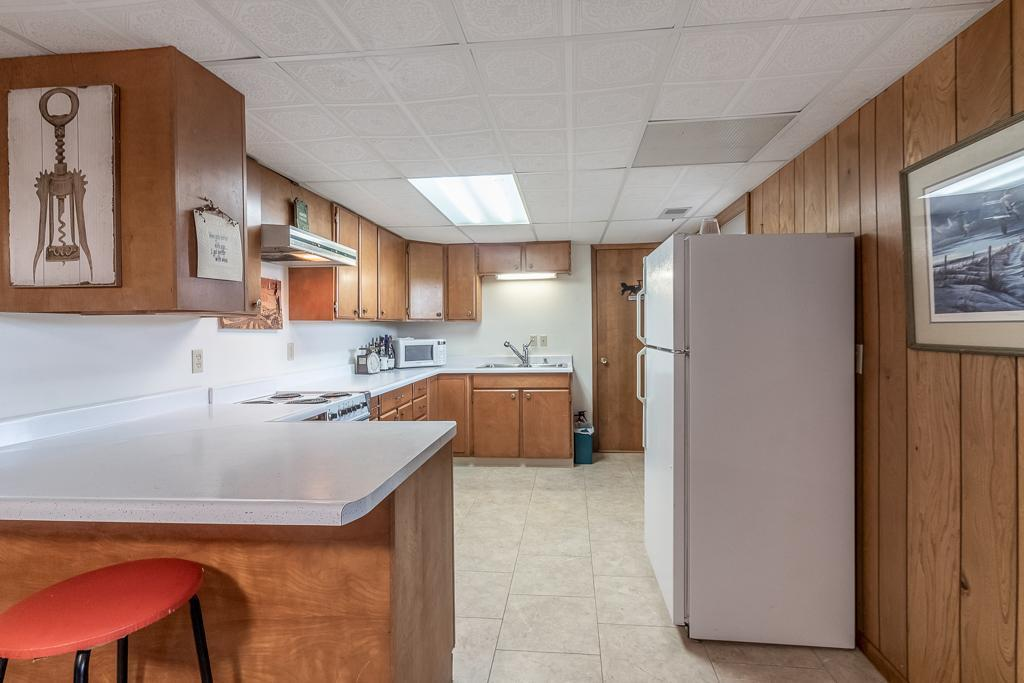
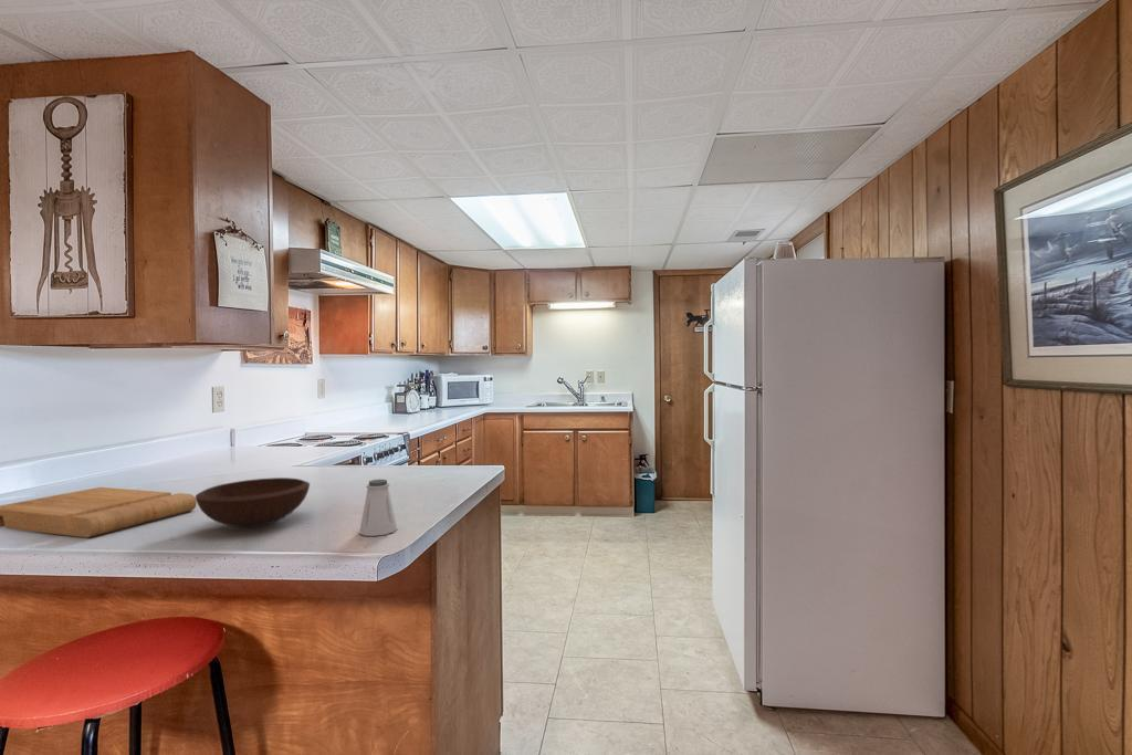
+ saltshaker [358,479,398,537]
+ cutting board [0,486,197,538]
+ bowl [195,476,311,528]
